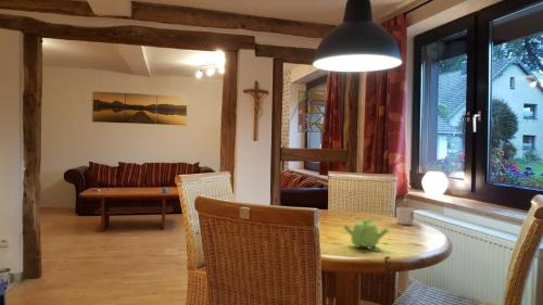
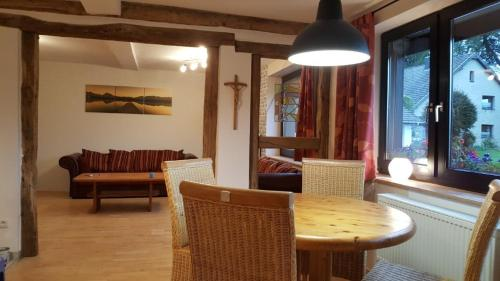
- teapot [342,217,390,251]
- mug [395,206,415,226]
